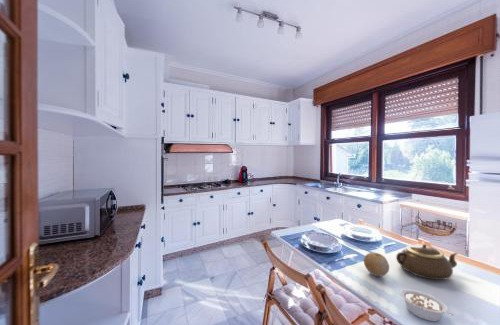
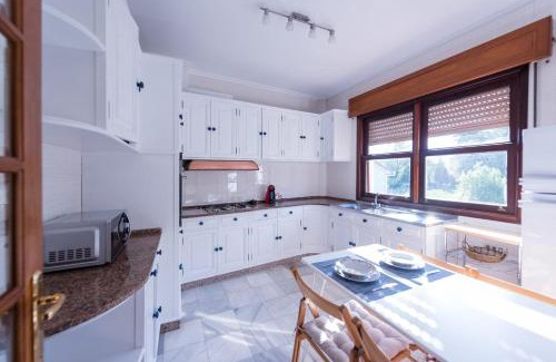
- fruit [363,252,390,277]
- legume [399,288,454,322]
- teapot [395,243,458,281]
